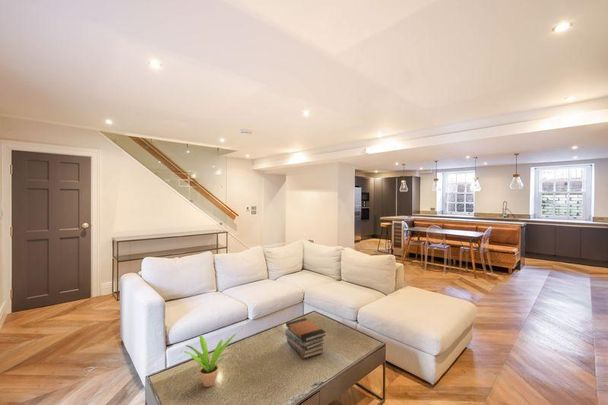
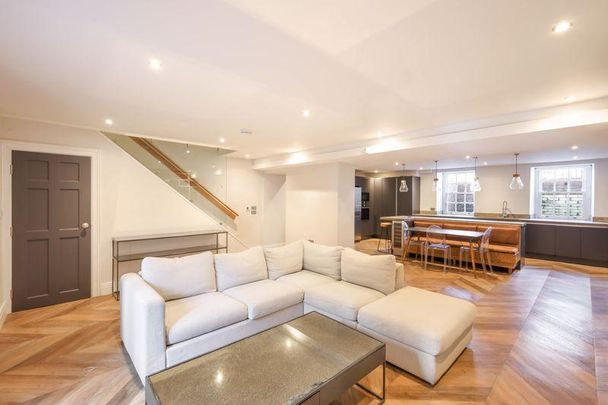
- book stack [284,317,327,360]
- potted plant [183,333,237,388]
